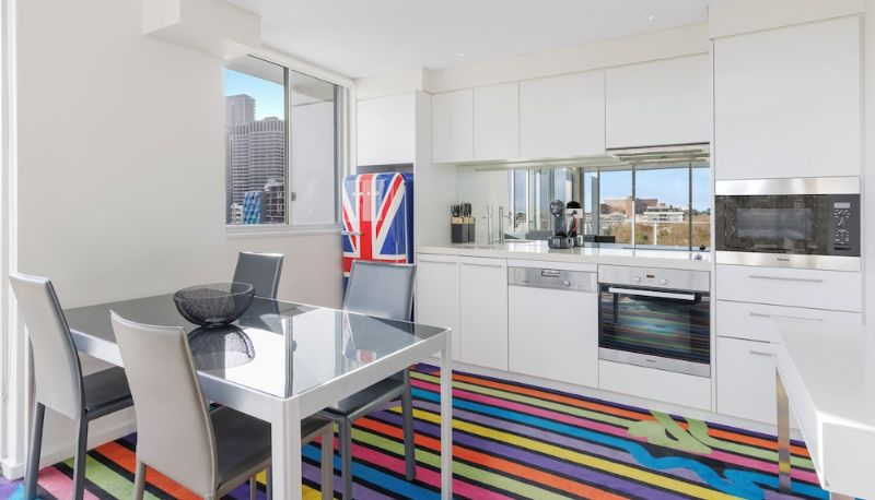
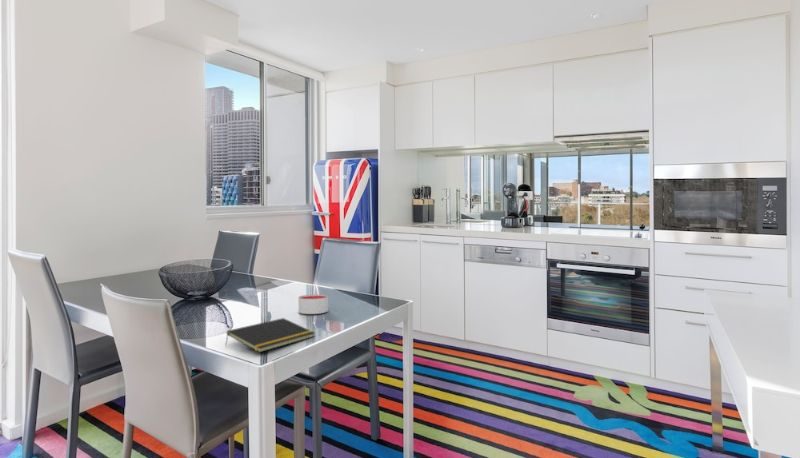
+ notepad [225,317,316,354]
+ candle [297,293,329,315]
